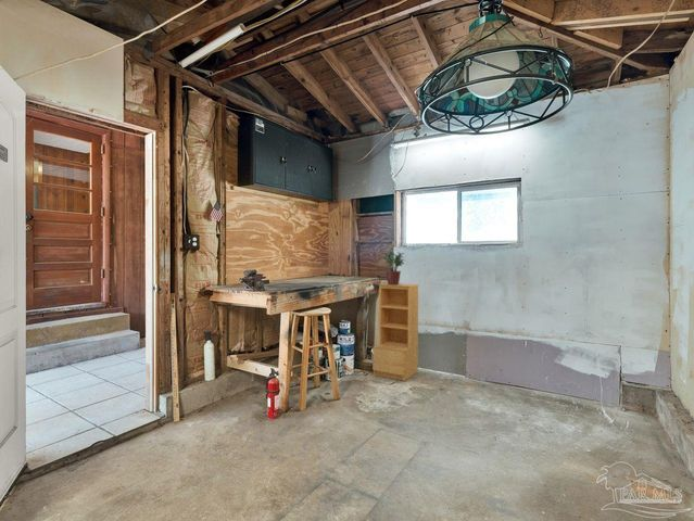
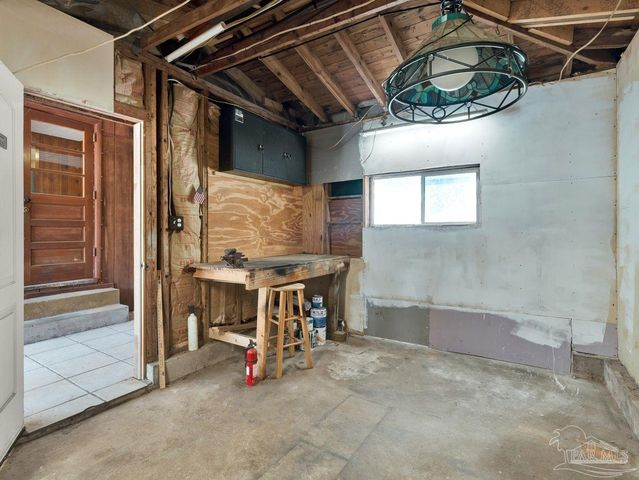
- potted plant [383,250,406,285]
- bookshelf [371,282,419,382]
